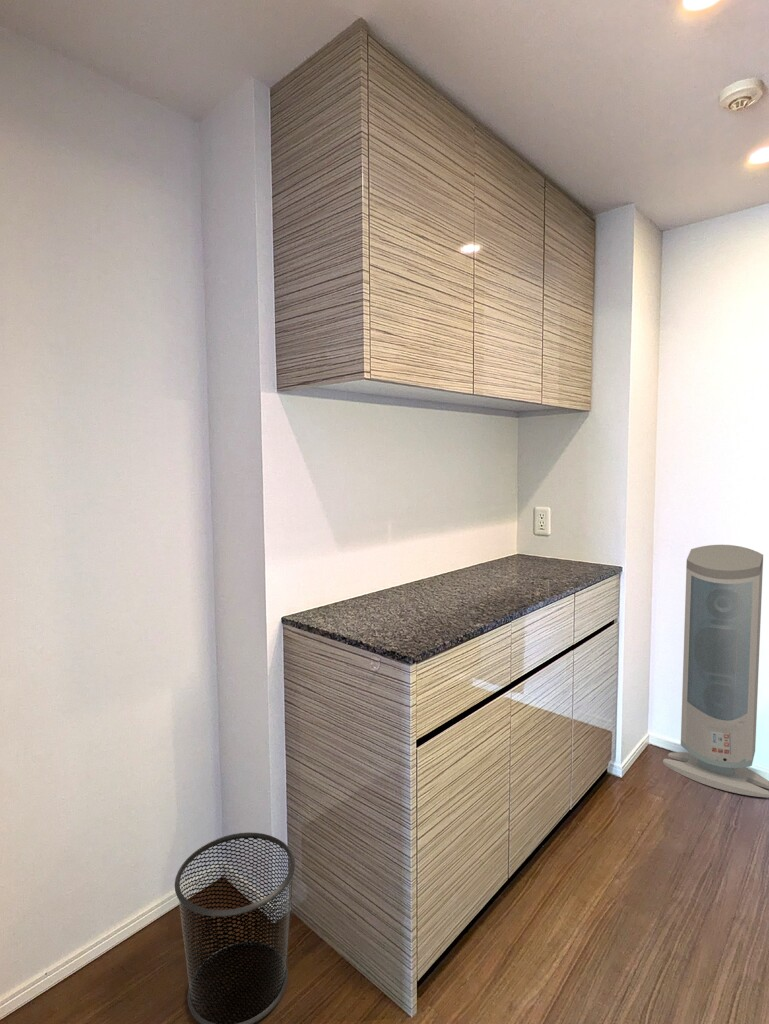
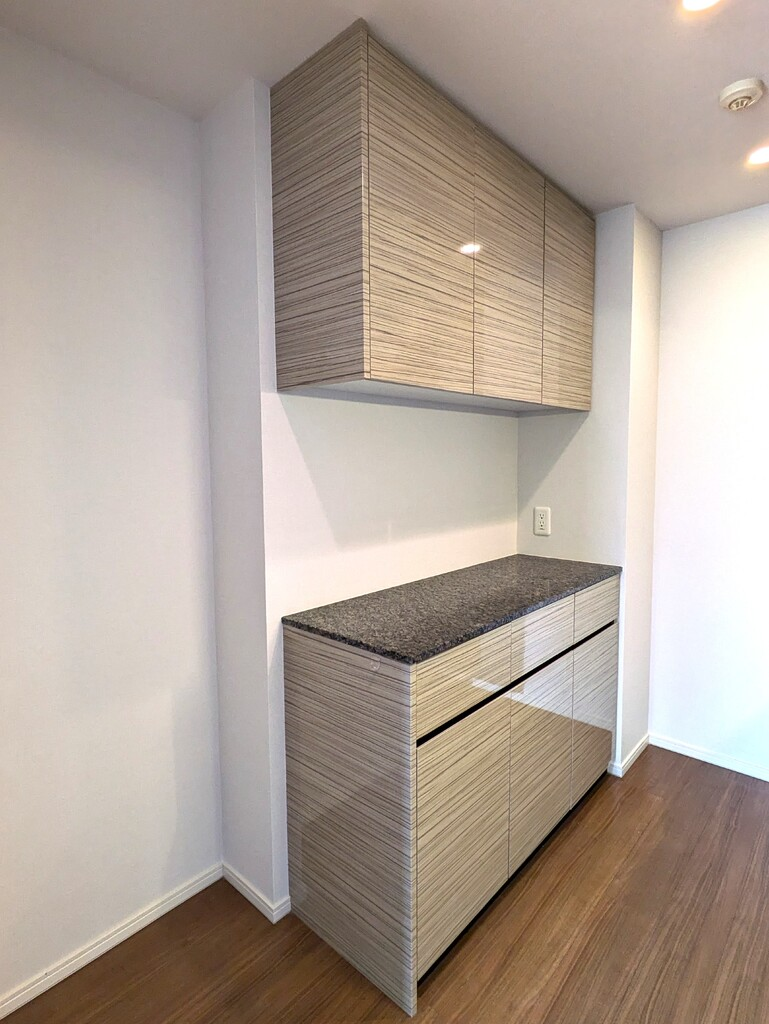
- waste bin [174,831,296,1024]
- air purifier [662,544,769,799]
